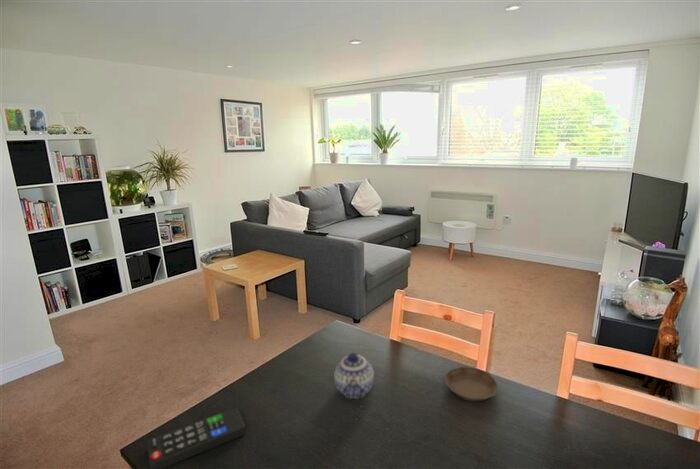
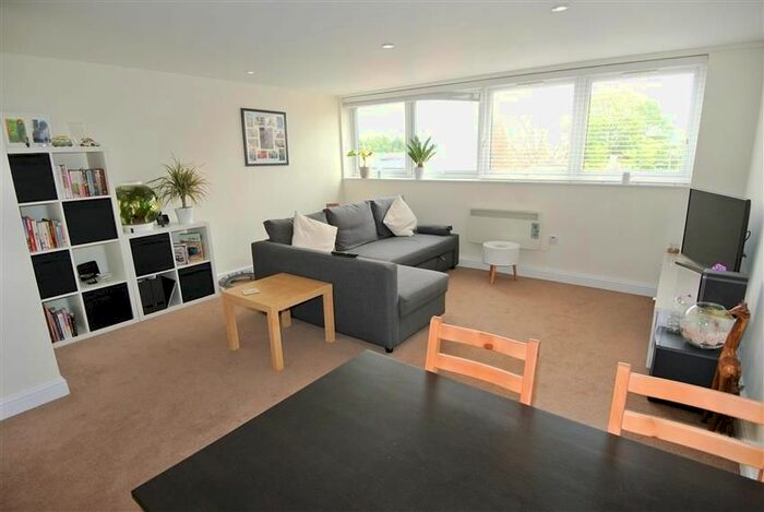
- remote control [147,407,246,469]
- saucer [444,366,499,402]
- teapot [333,352,375,400]
